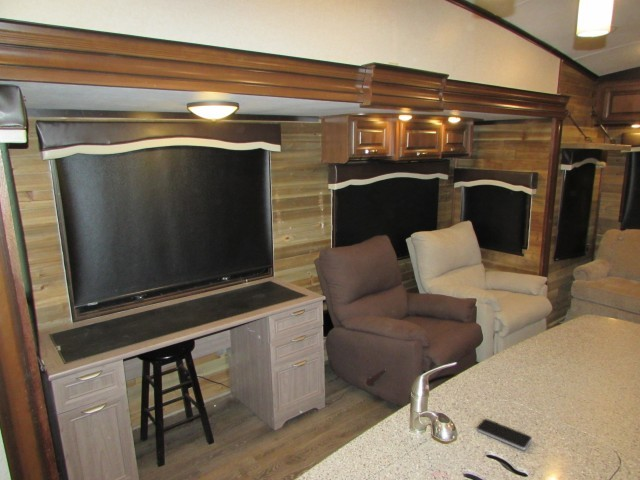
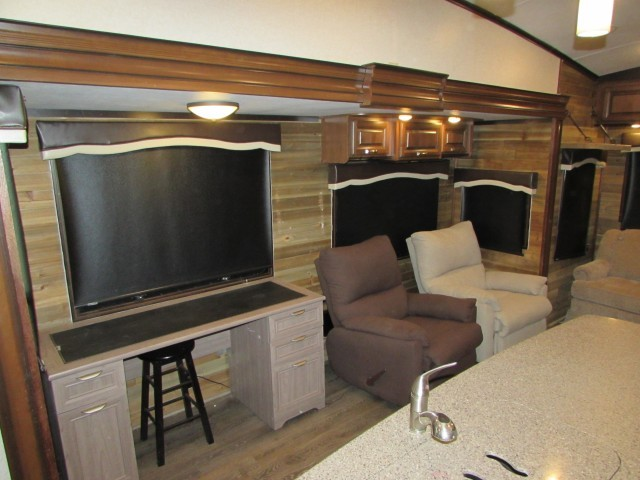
- smartphone [475,418,533,451]
